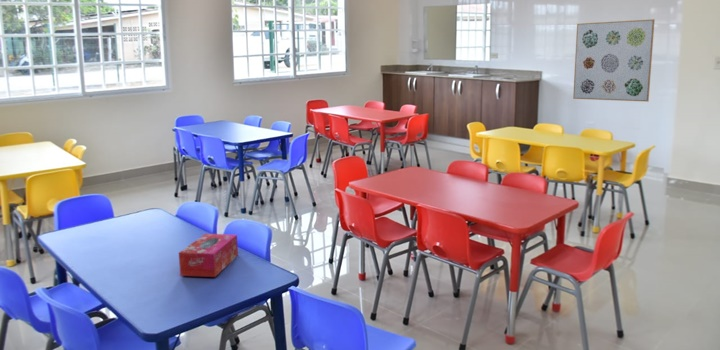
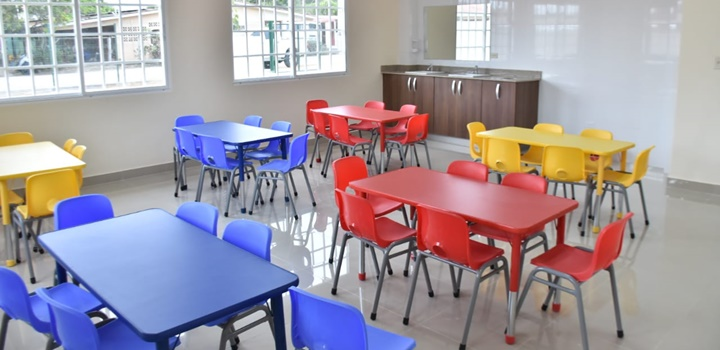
- tissue box [178,233,239,278]
- wall art [572,18,655,103]
